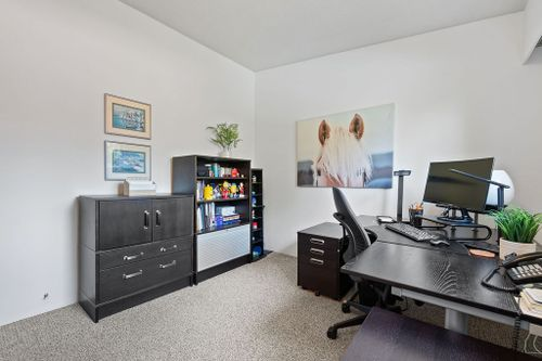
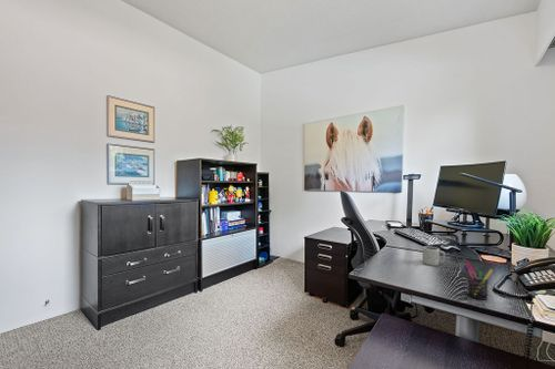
+ pen holder [463,262,494,300]
+ cup [422,245,446,267]
